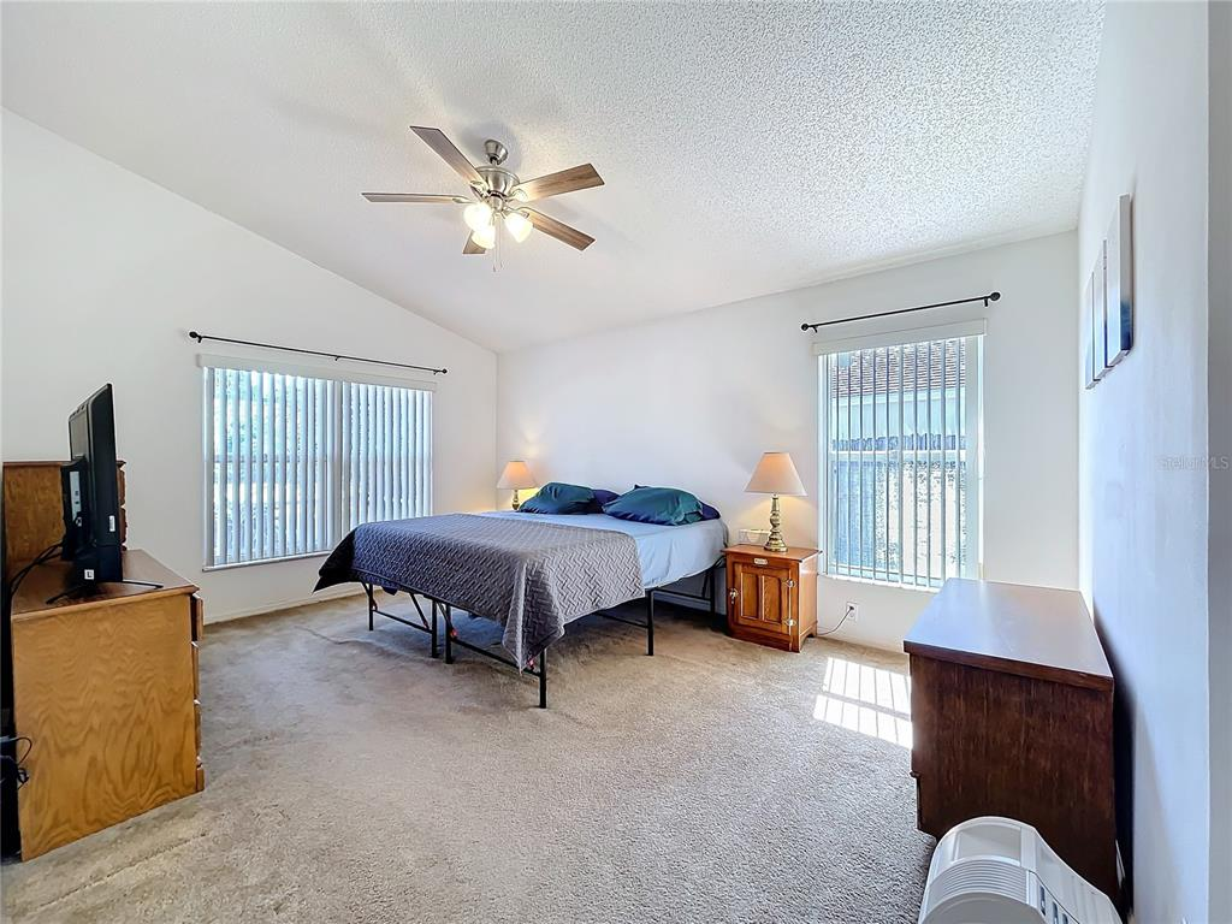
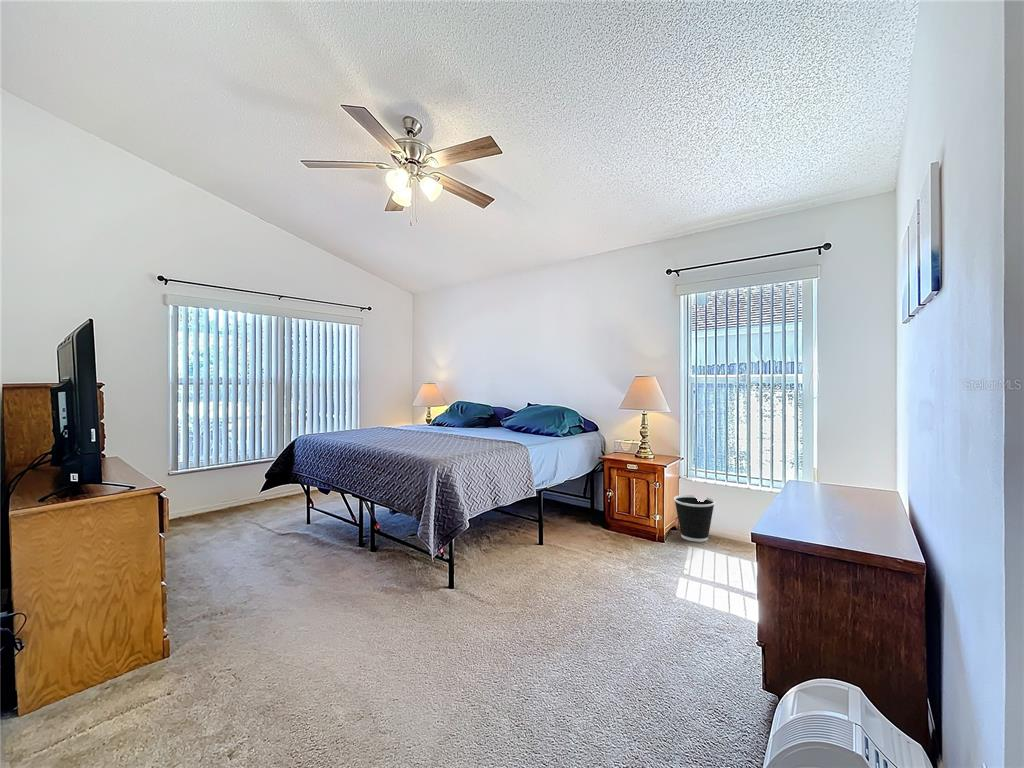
+ wastebasket [673,494,716,543]
